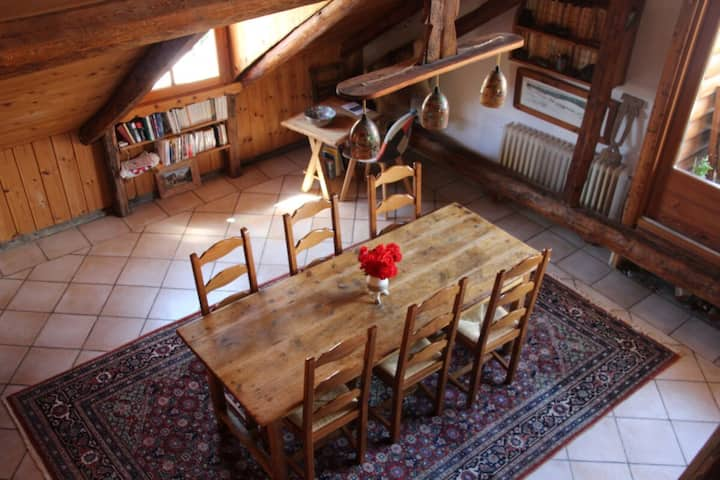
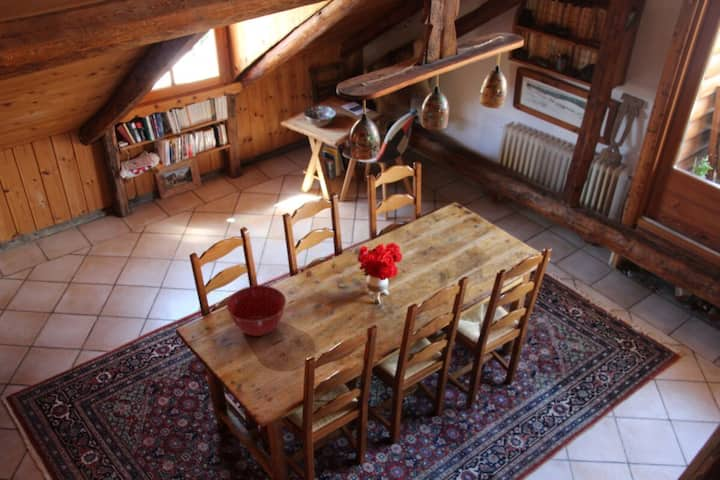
+ mixing bowl [226,284,287,337]
